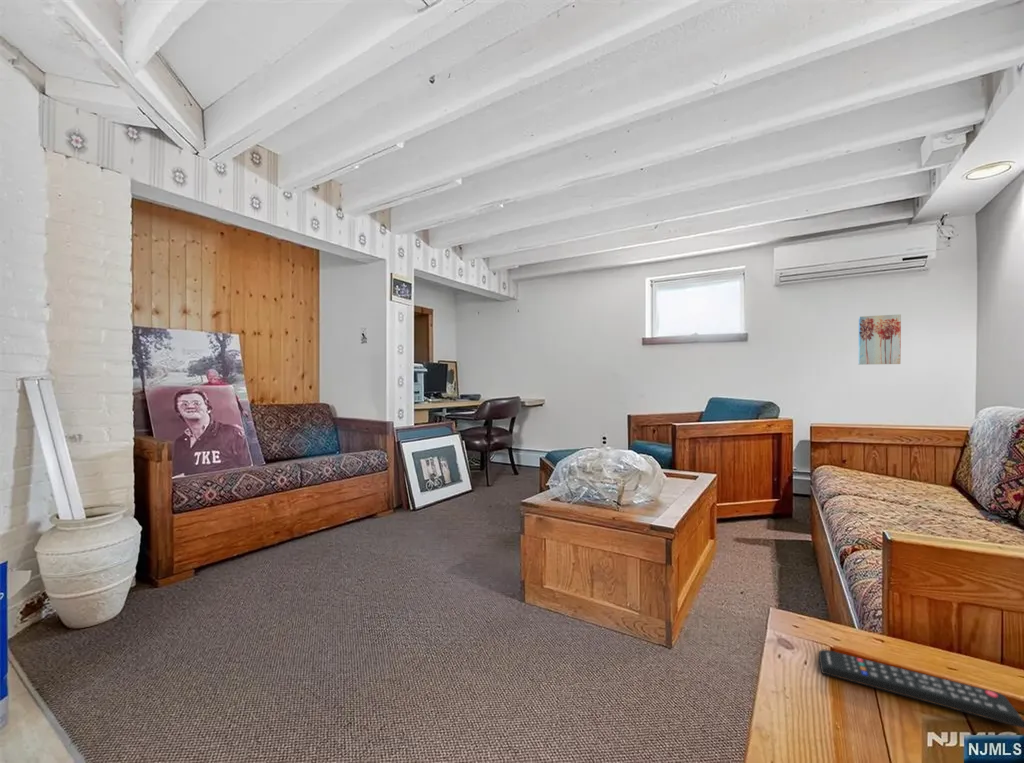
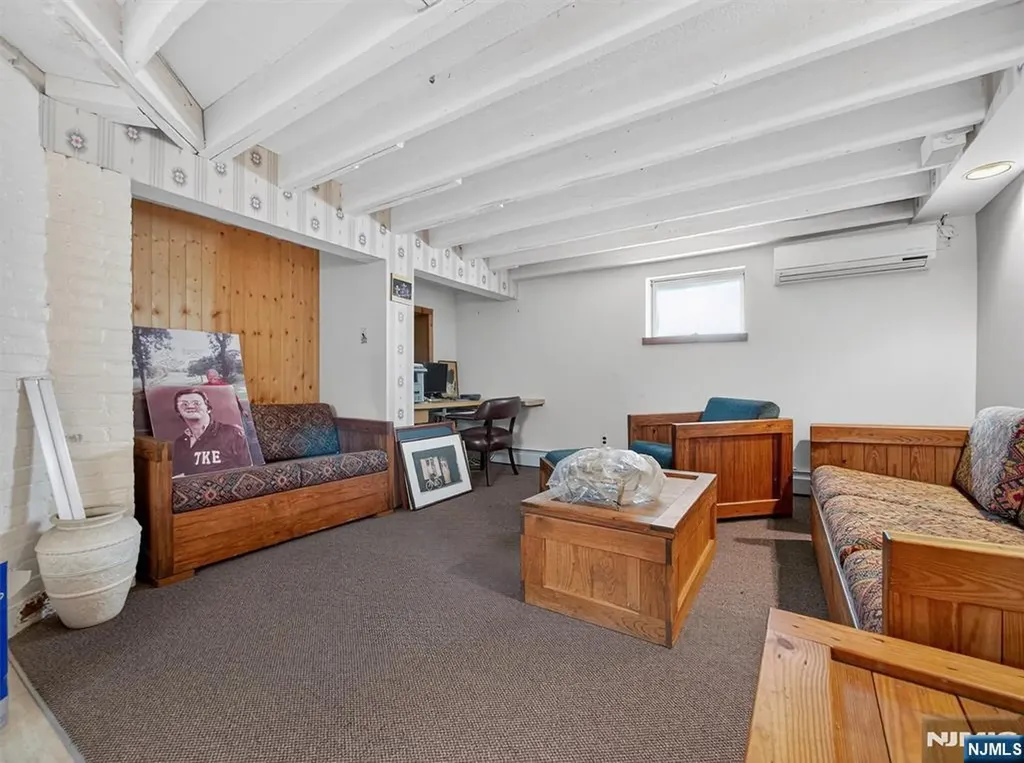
- wall art [857,313,902,366]
- remote control [818,649,1024,729]
